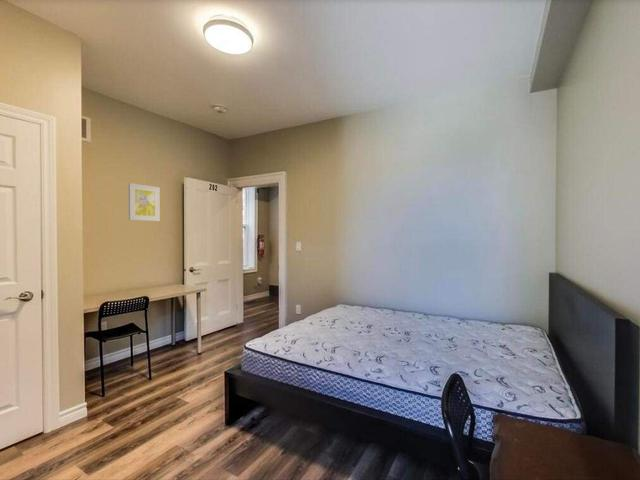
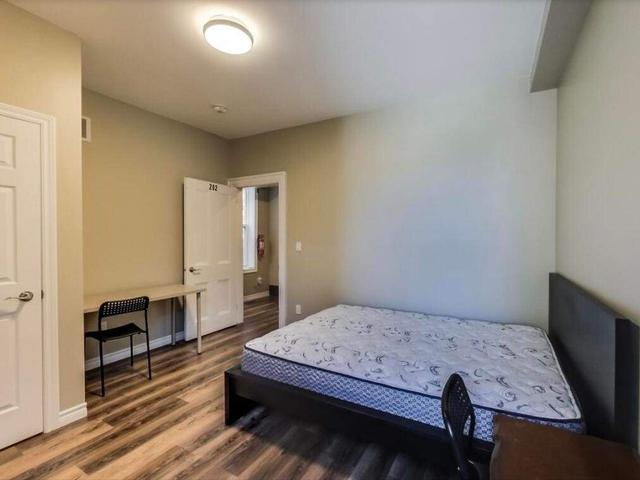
- wall art [128,182,161,222]
